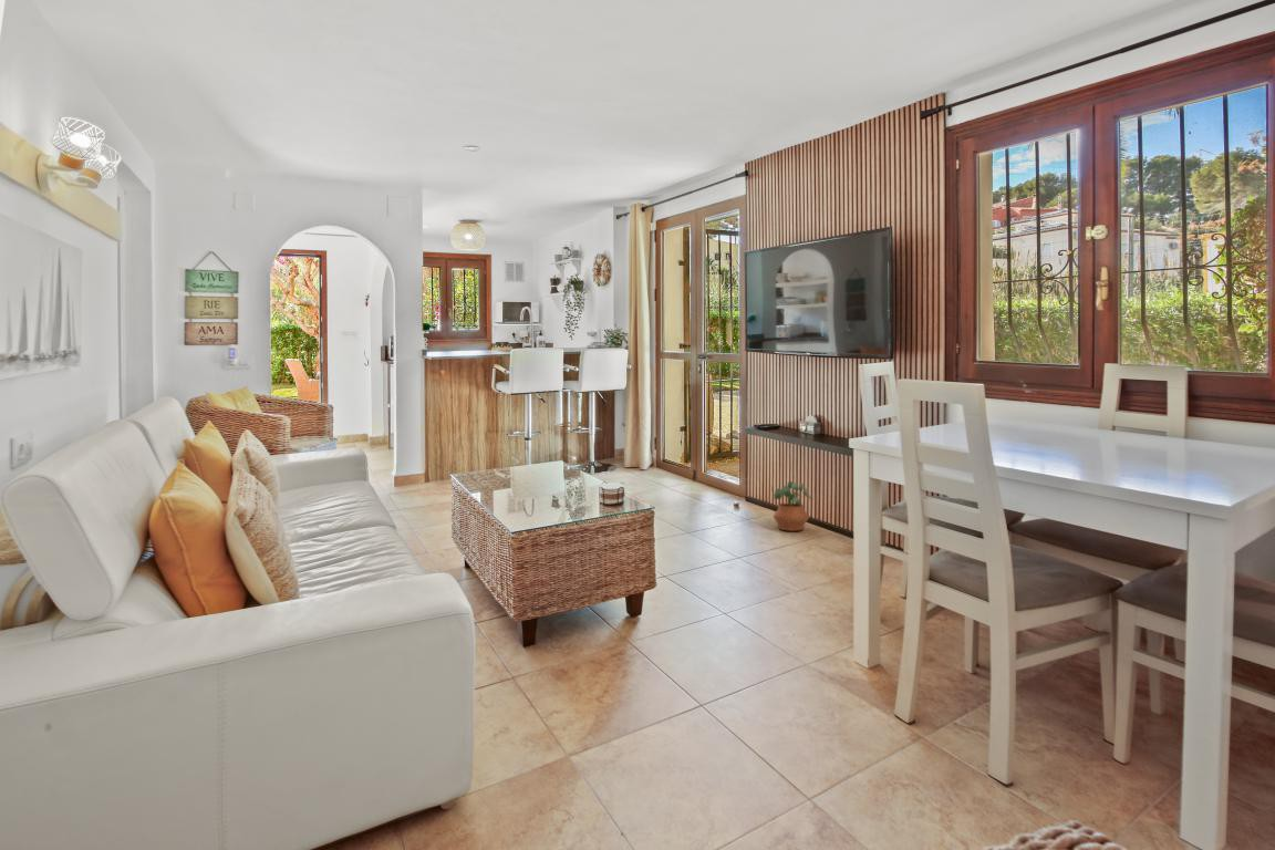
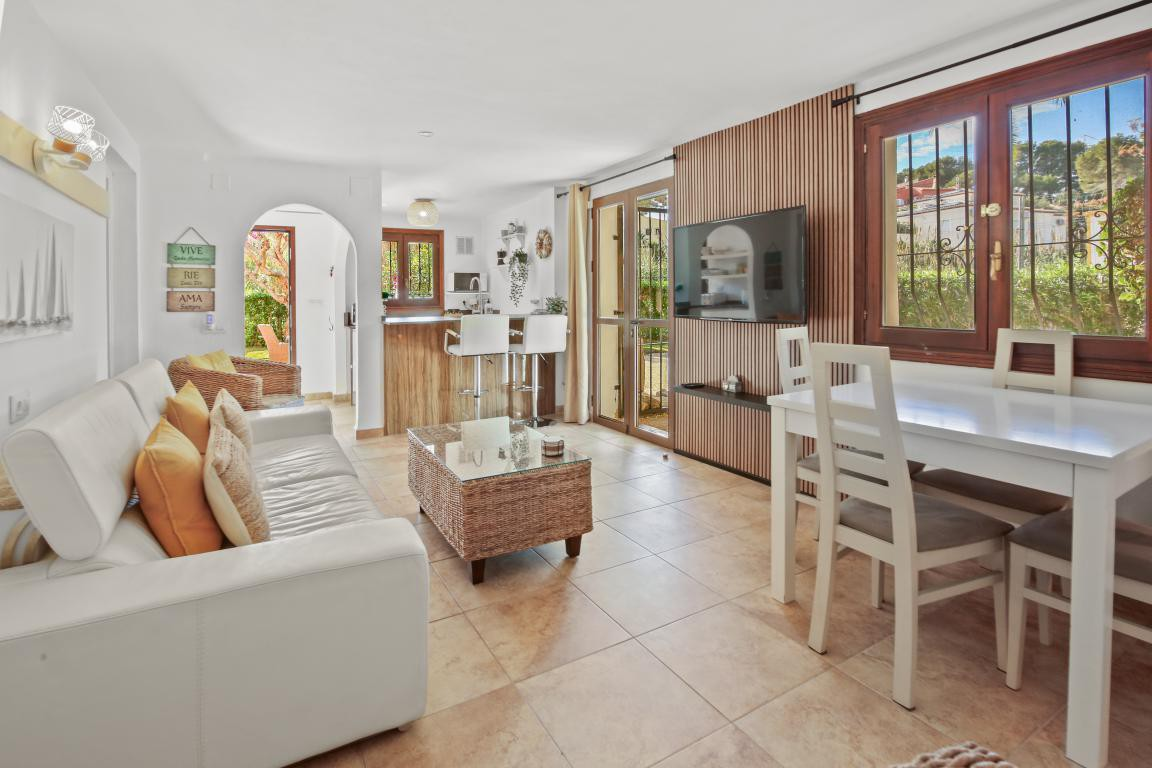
- potted plant [770,480,815,532]
